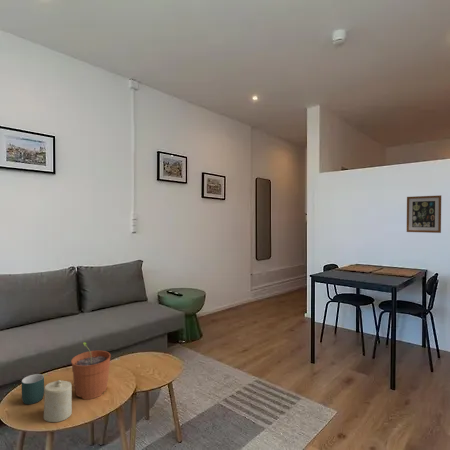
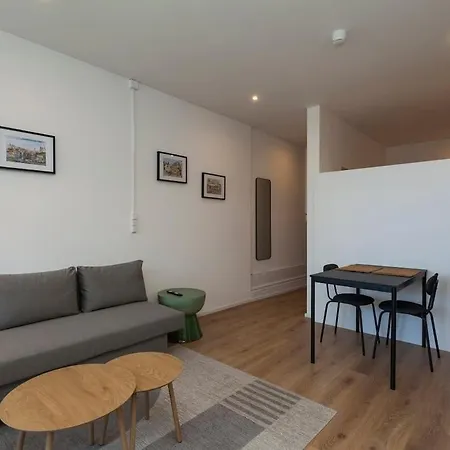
- plant pot [70,341,112,400]
- wall art [406,195,442,234]
- candle [43,379,73,423]
- mug [21,373,45,405]
